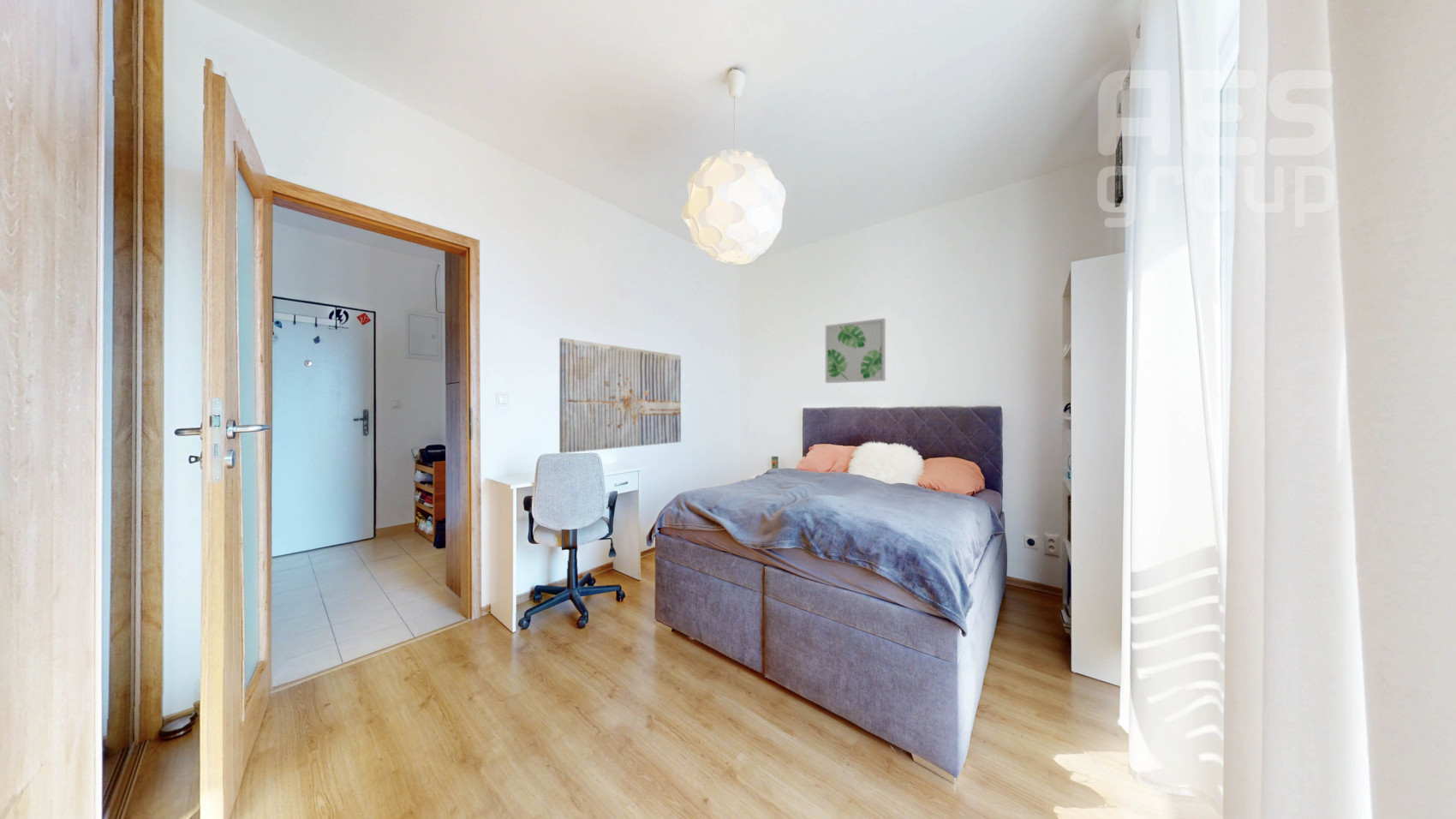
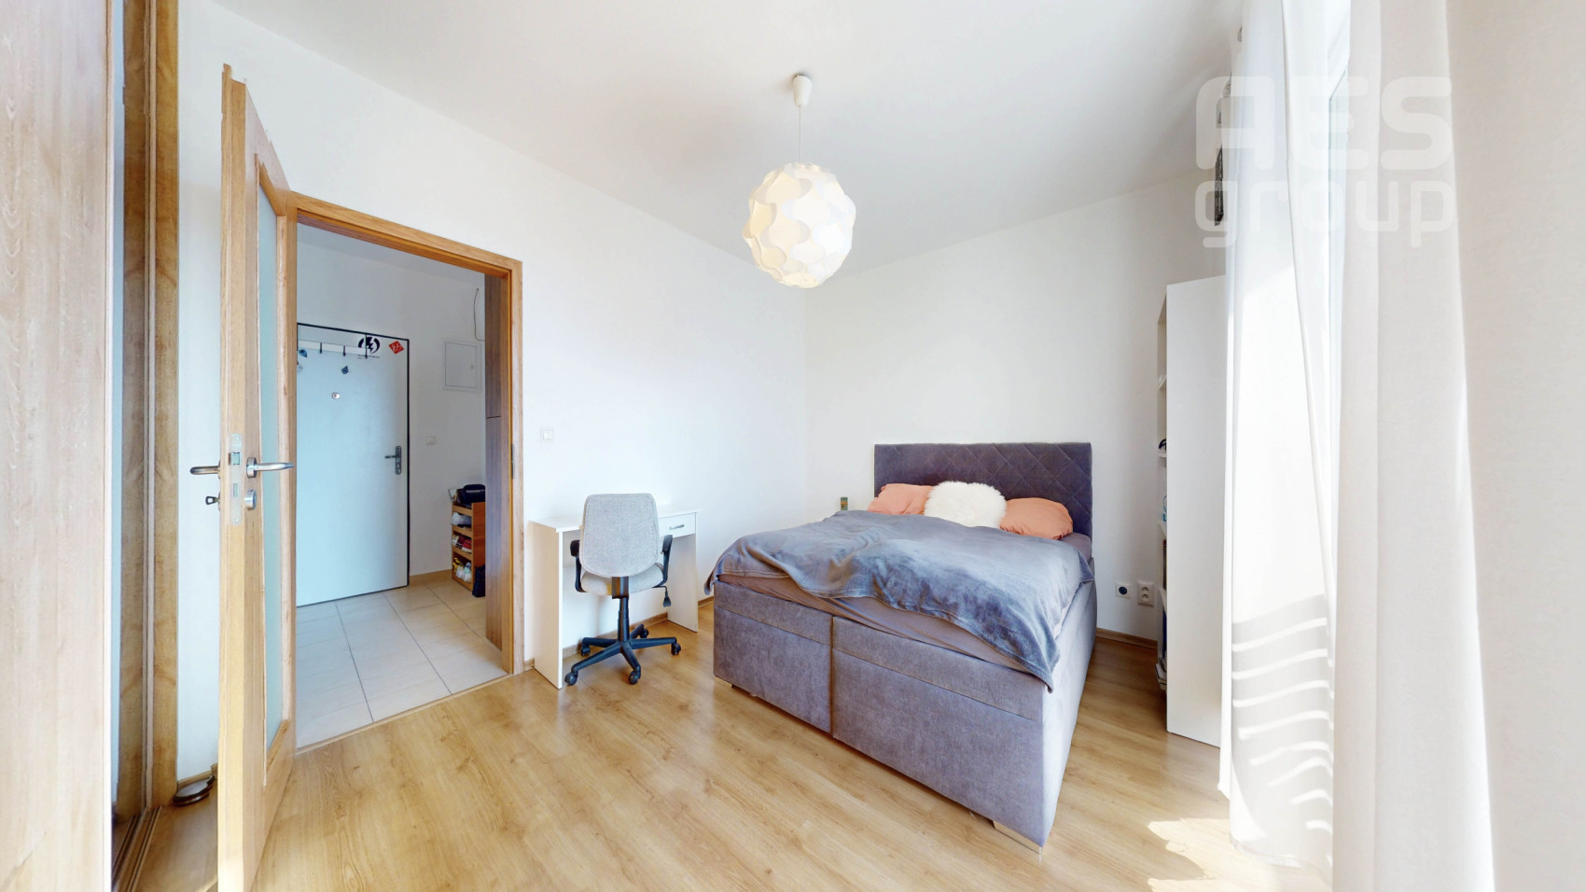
- wall art [825,318,886,384]
- wall art [558,338,682,454]
